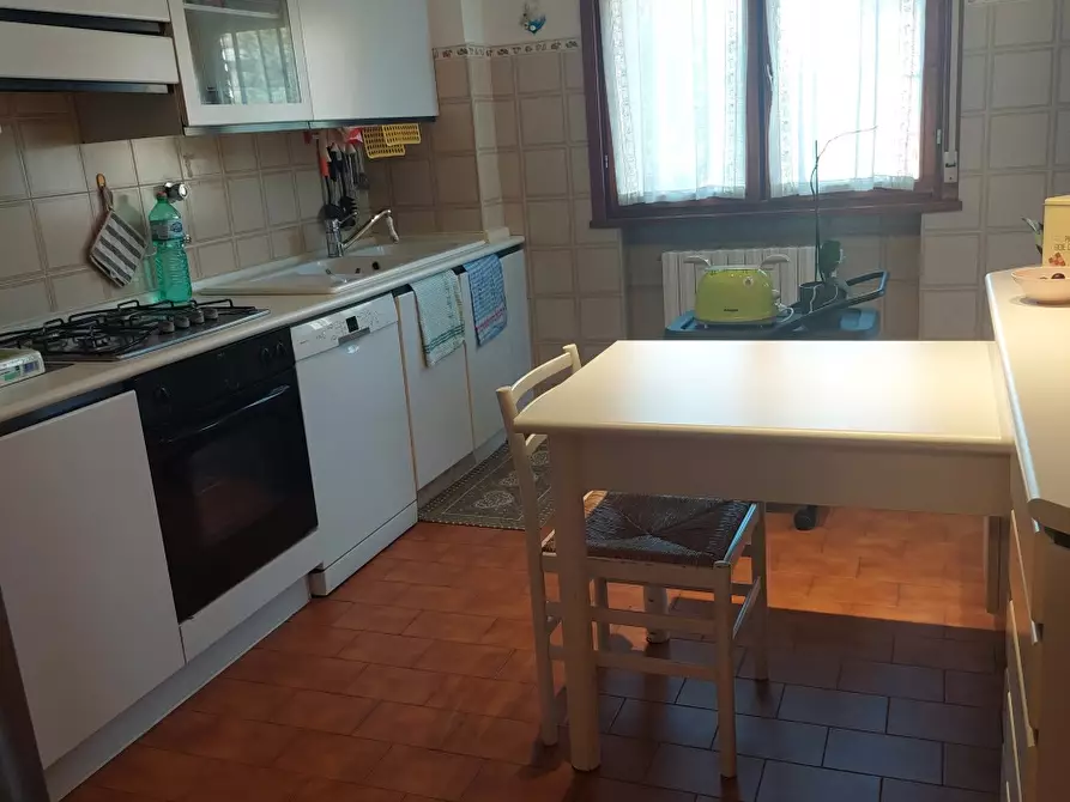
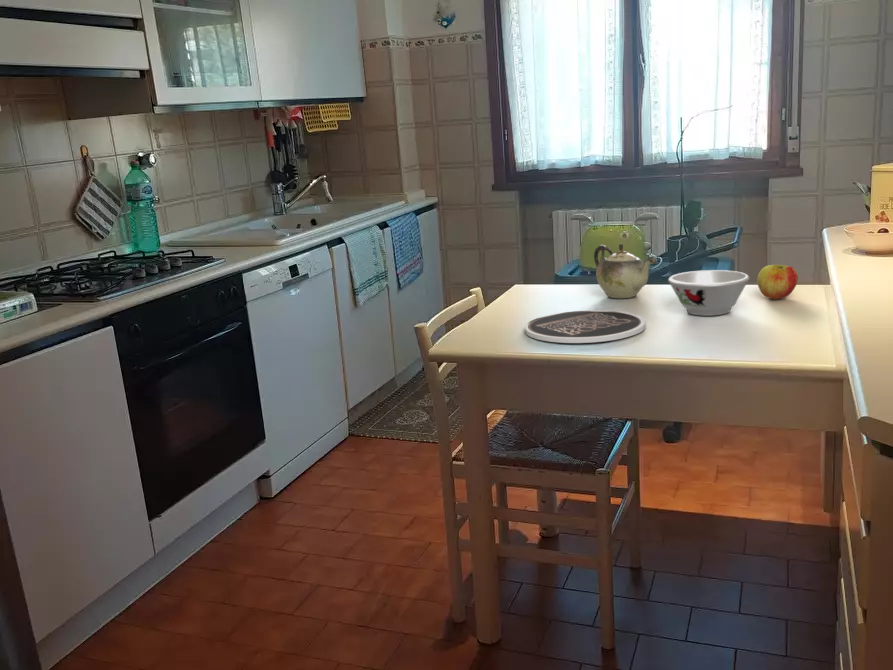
+ apple [756,264,799,300]
+ bowl [667,269,750,317]
+ teapot [593,243,658,299]
+ plate [524,309,647,344]
